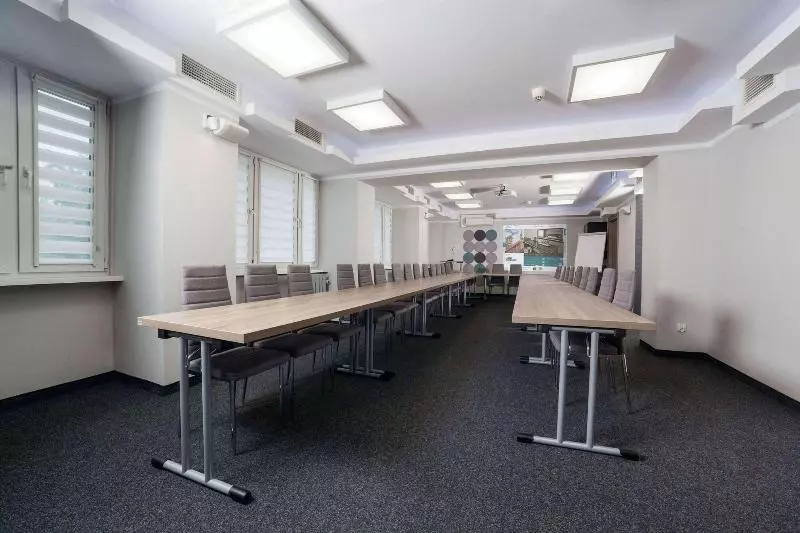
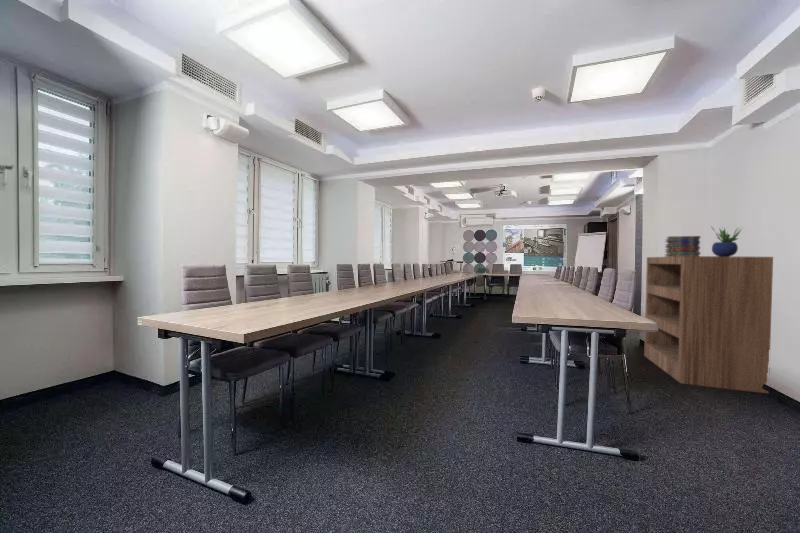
+ potted plant [710,226,743,257]
+ bookshelf [643,255,774,394]
+ book stack [664,235,702,257]
